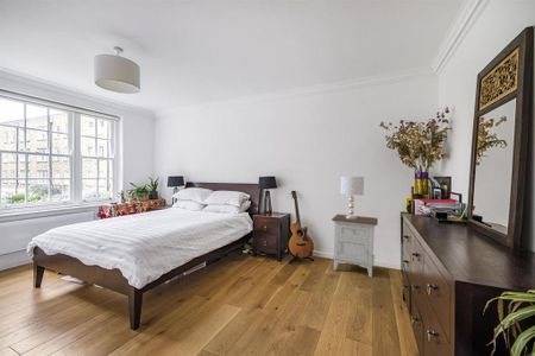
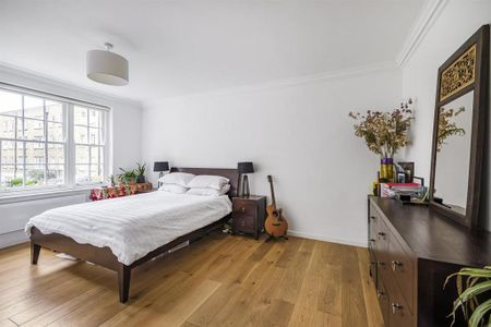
- nightstand [331,214,379,278]
- lamp [340,176,365,220]
